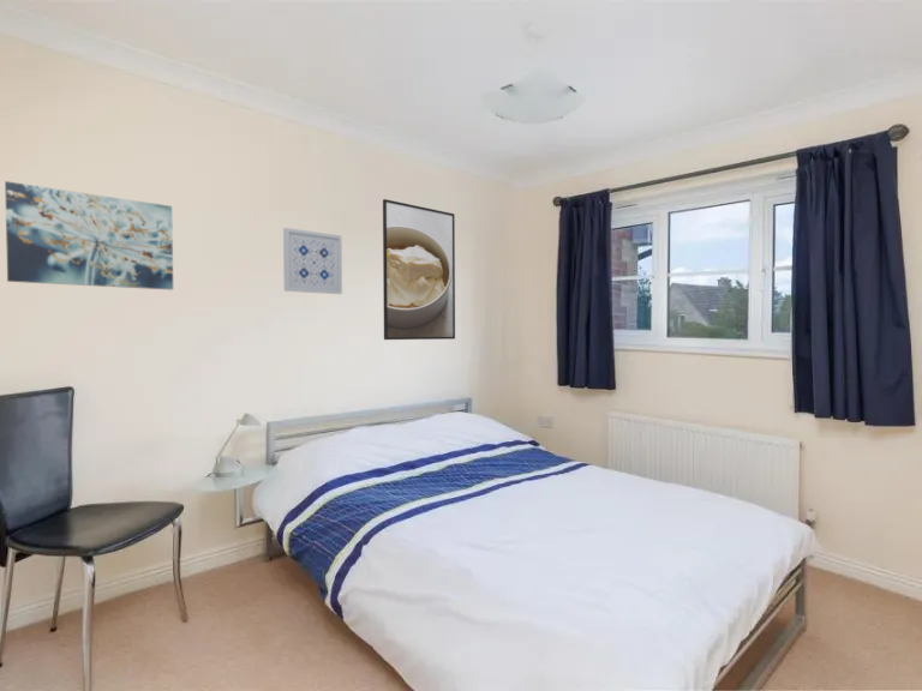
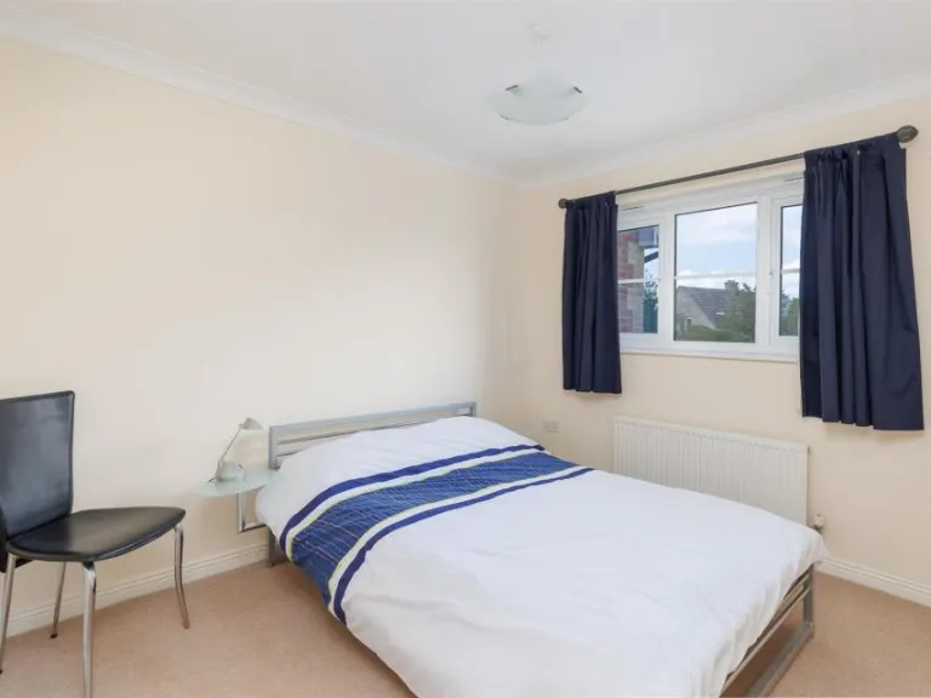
- wall art [4,180,174,292]
- wall art [282,227,343,295]
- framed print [382,198,456,341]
